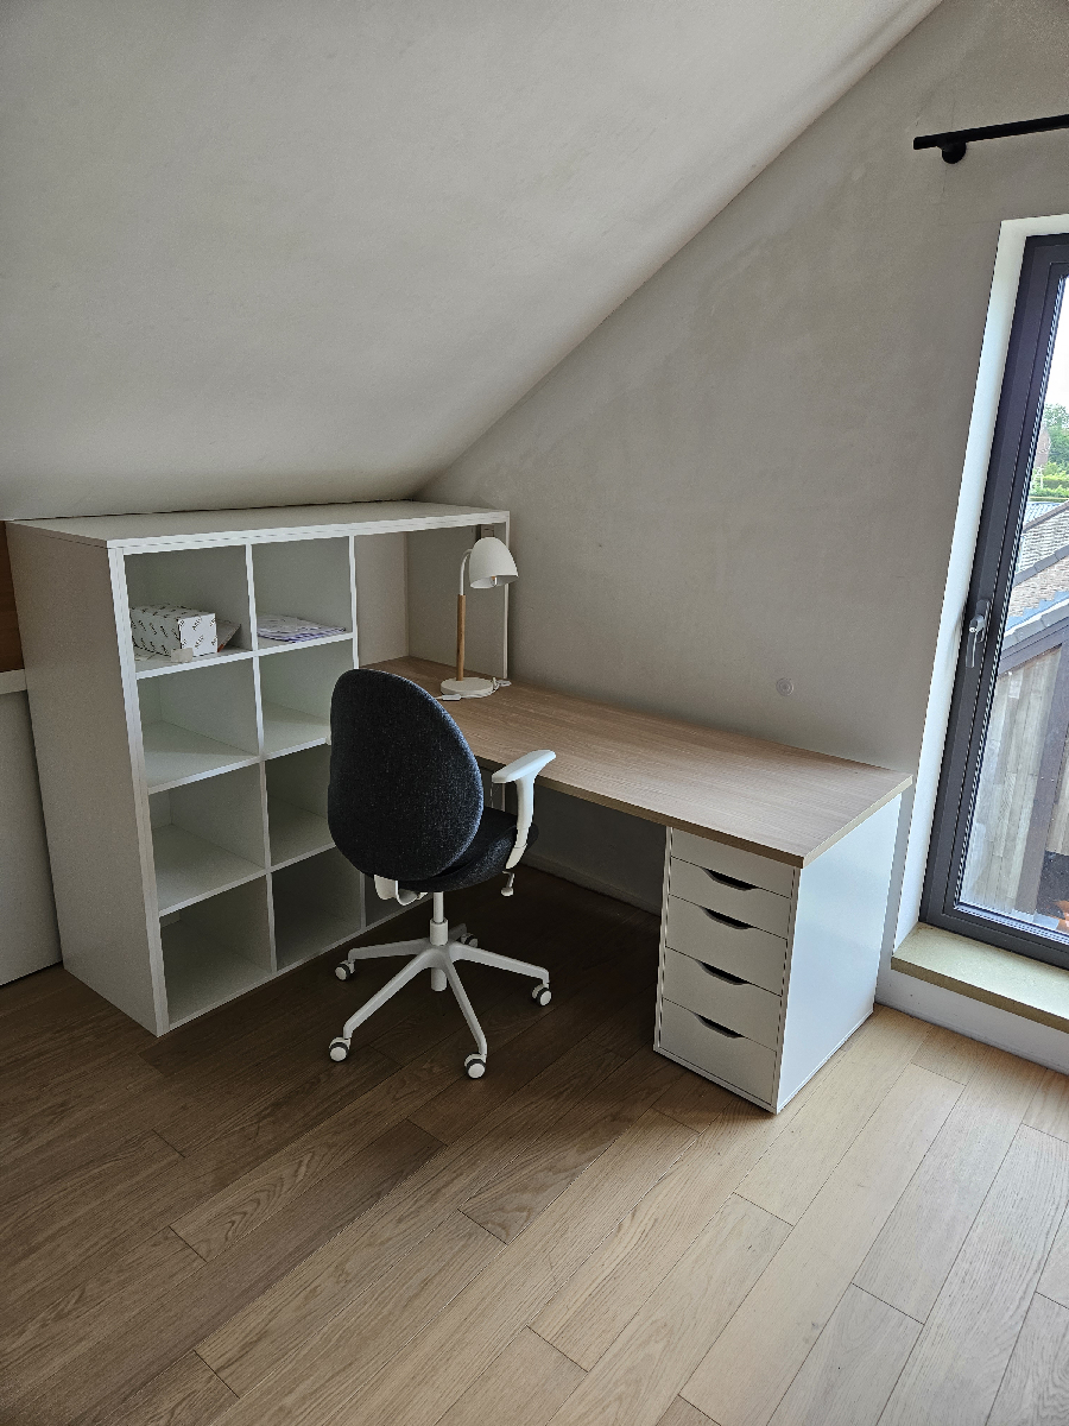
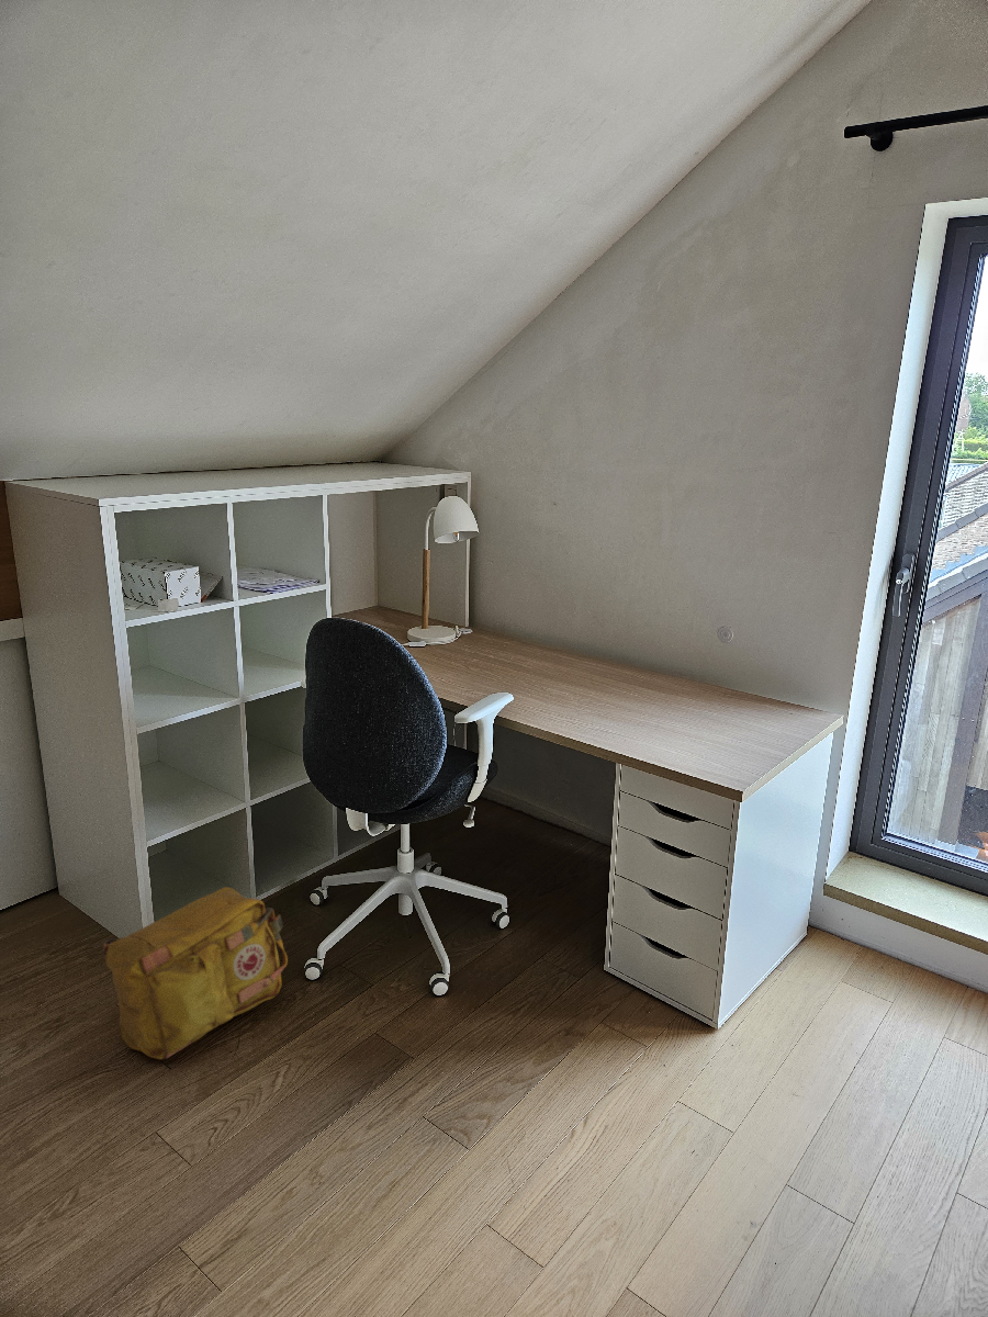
+ backpack [101,886,289,1060]
